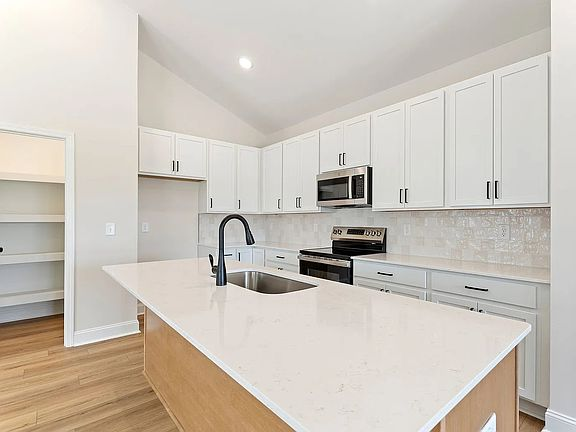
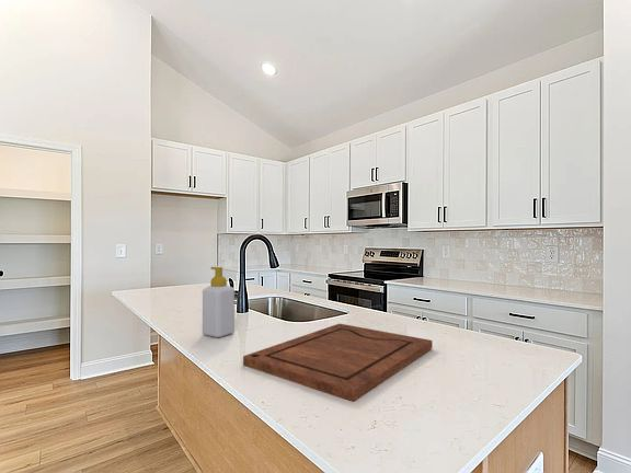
+ cutting board [242,323,434,403]
+ soap bottle [202,266,236,338]
